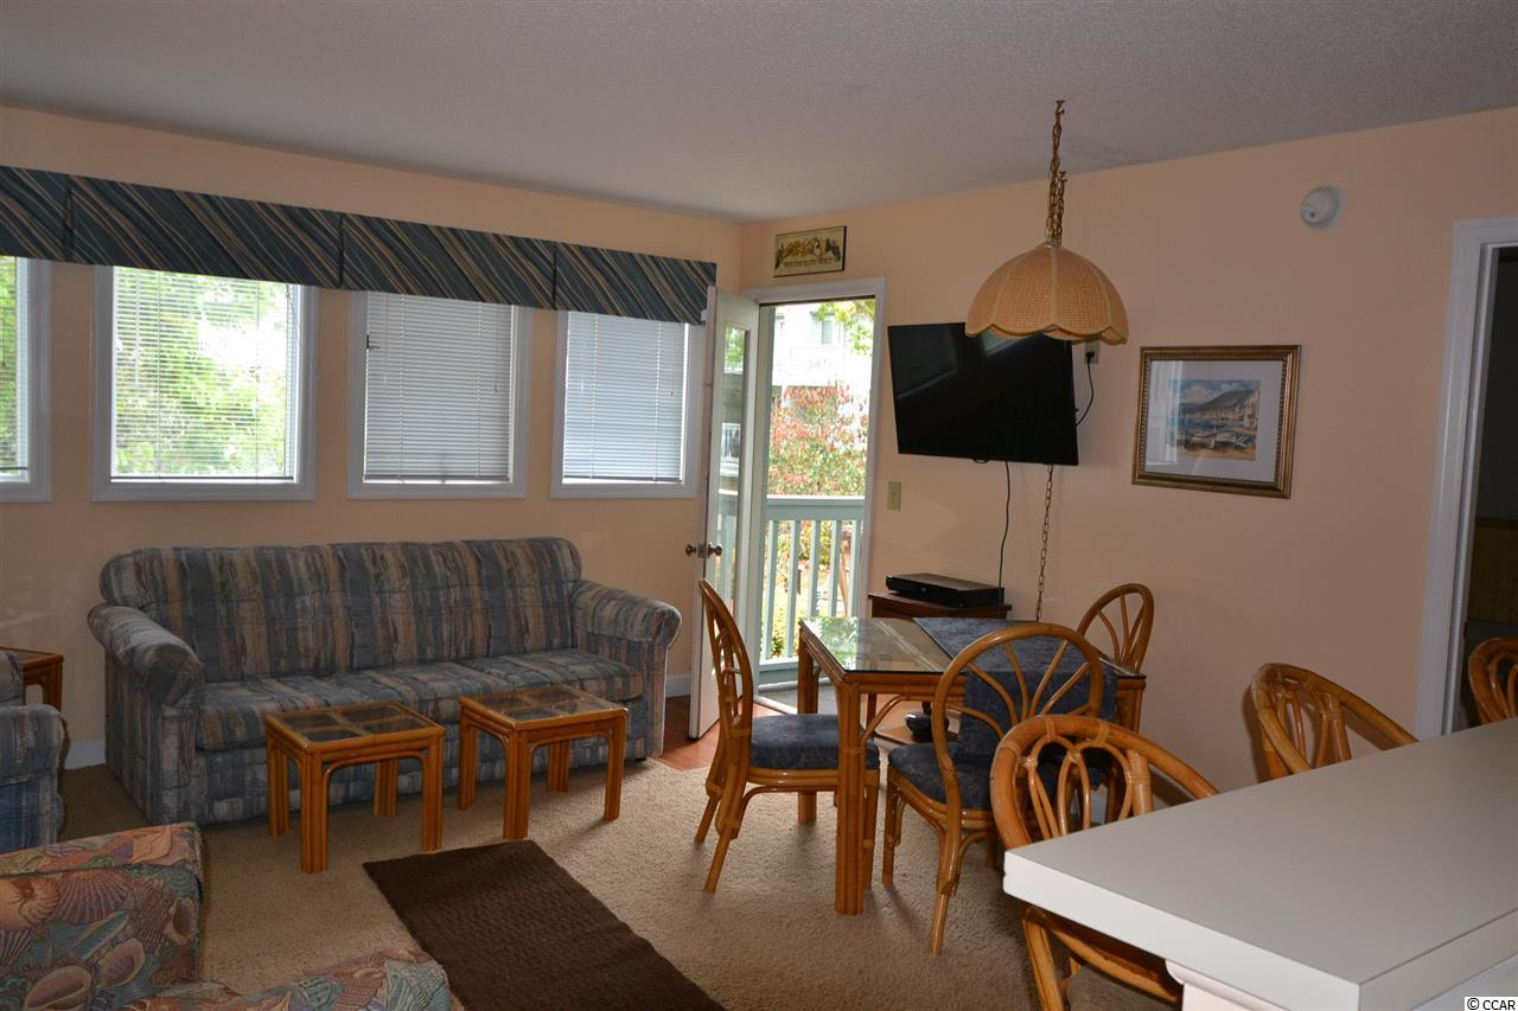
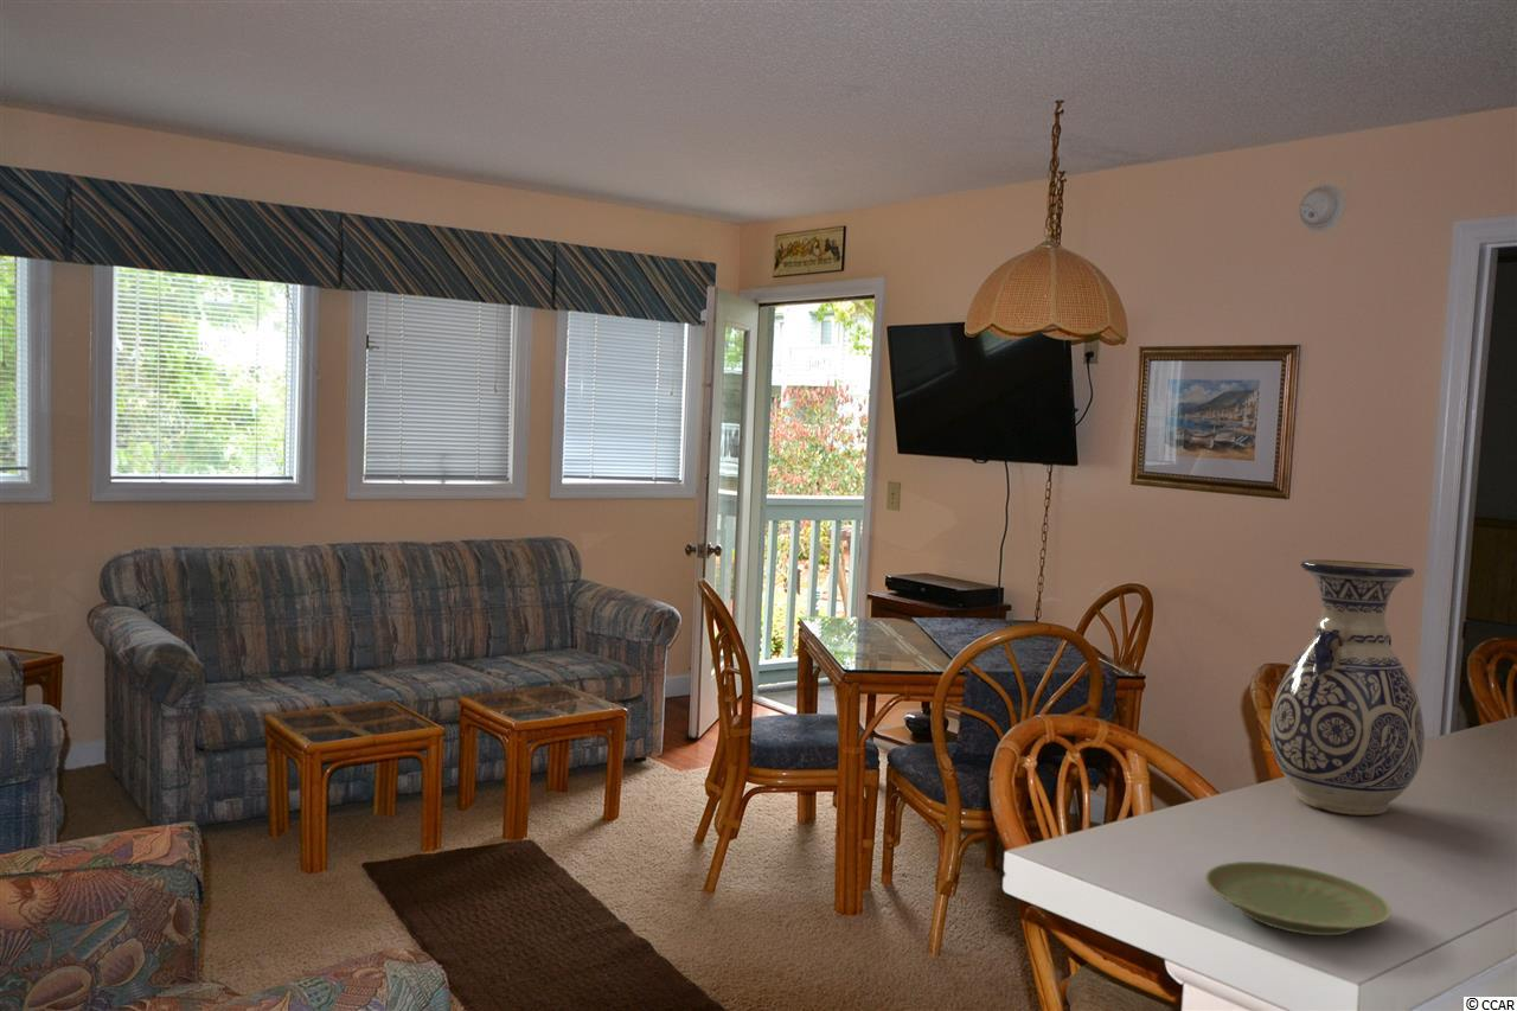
+ vase [1268,558,1426,817]
+ plate [1204,860,1393,936]
